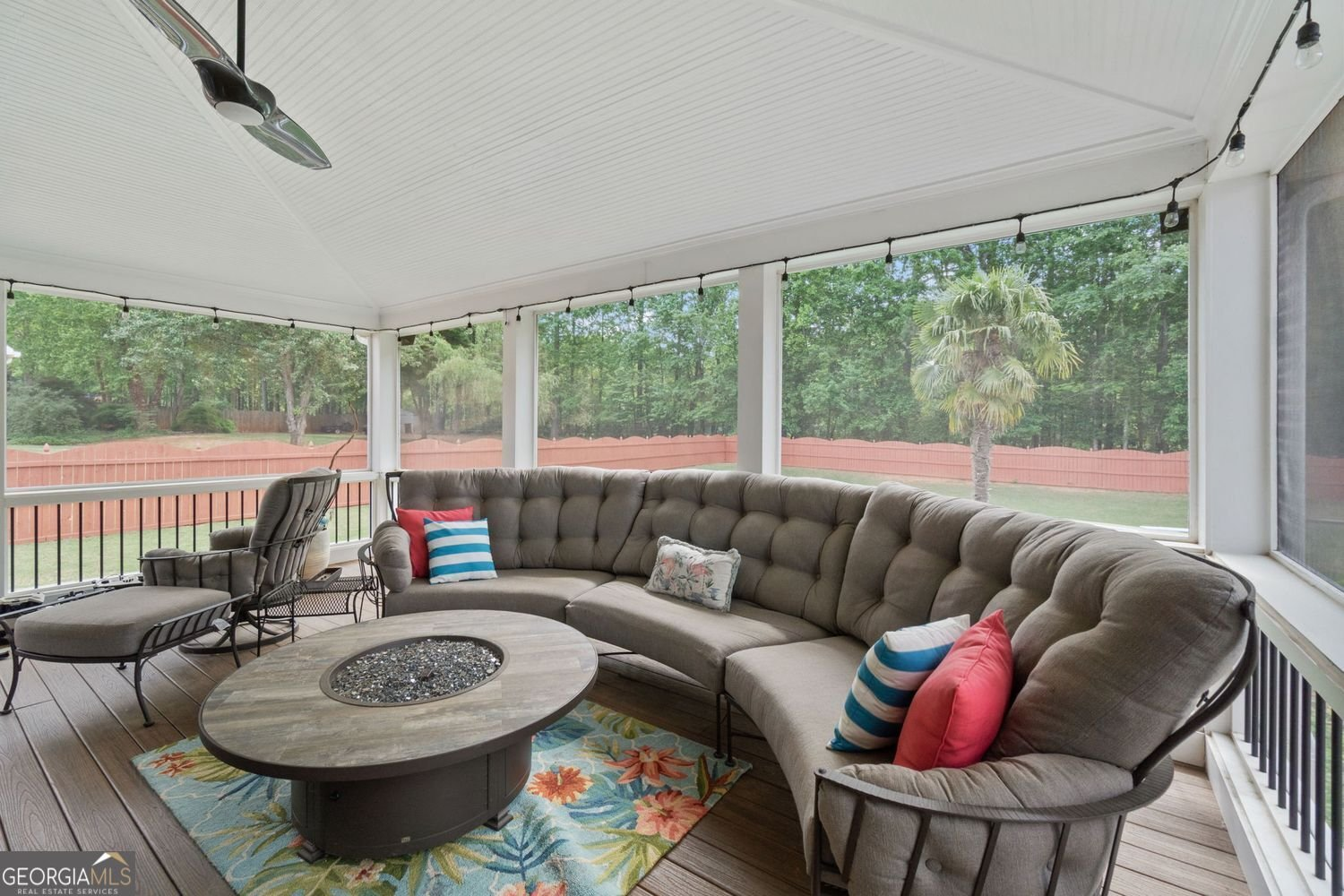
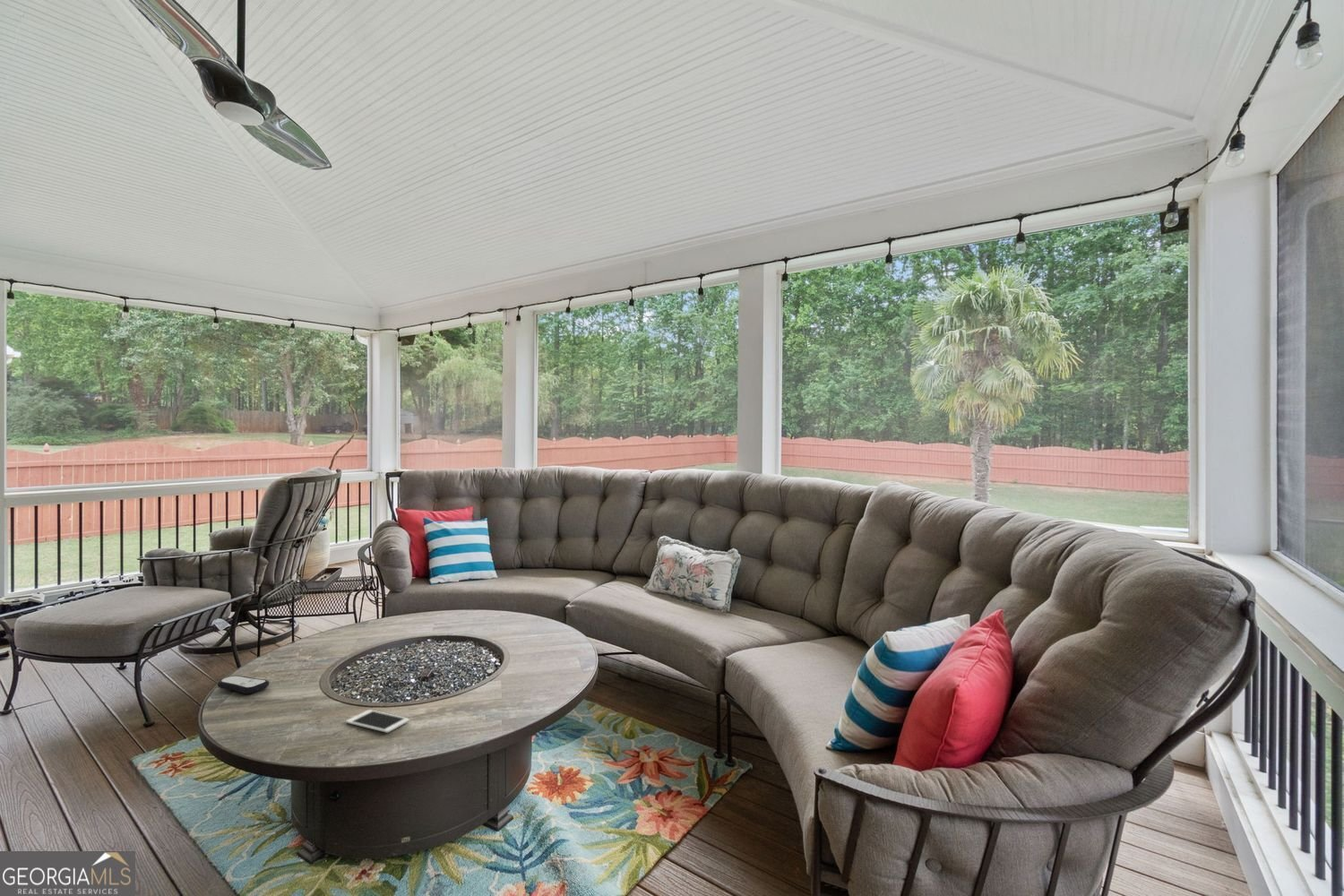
+ cell phone [345,709,410,734]
+ remote control [217,675,270,694]
